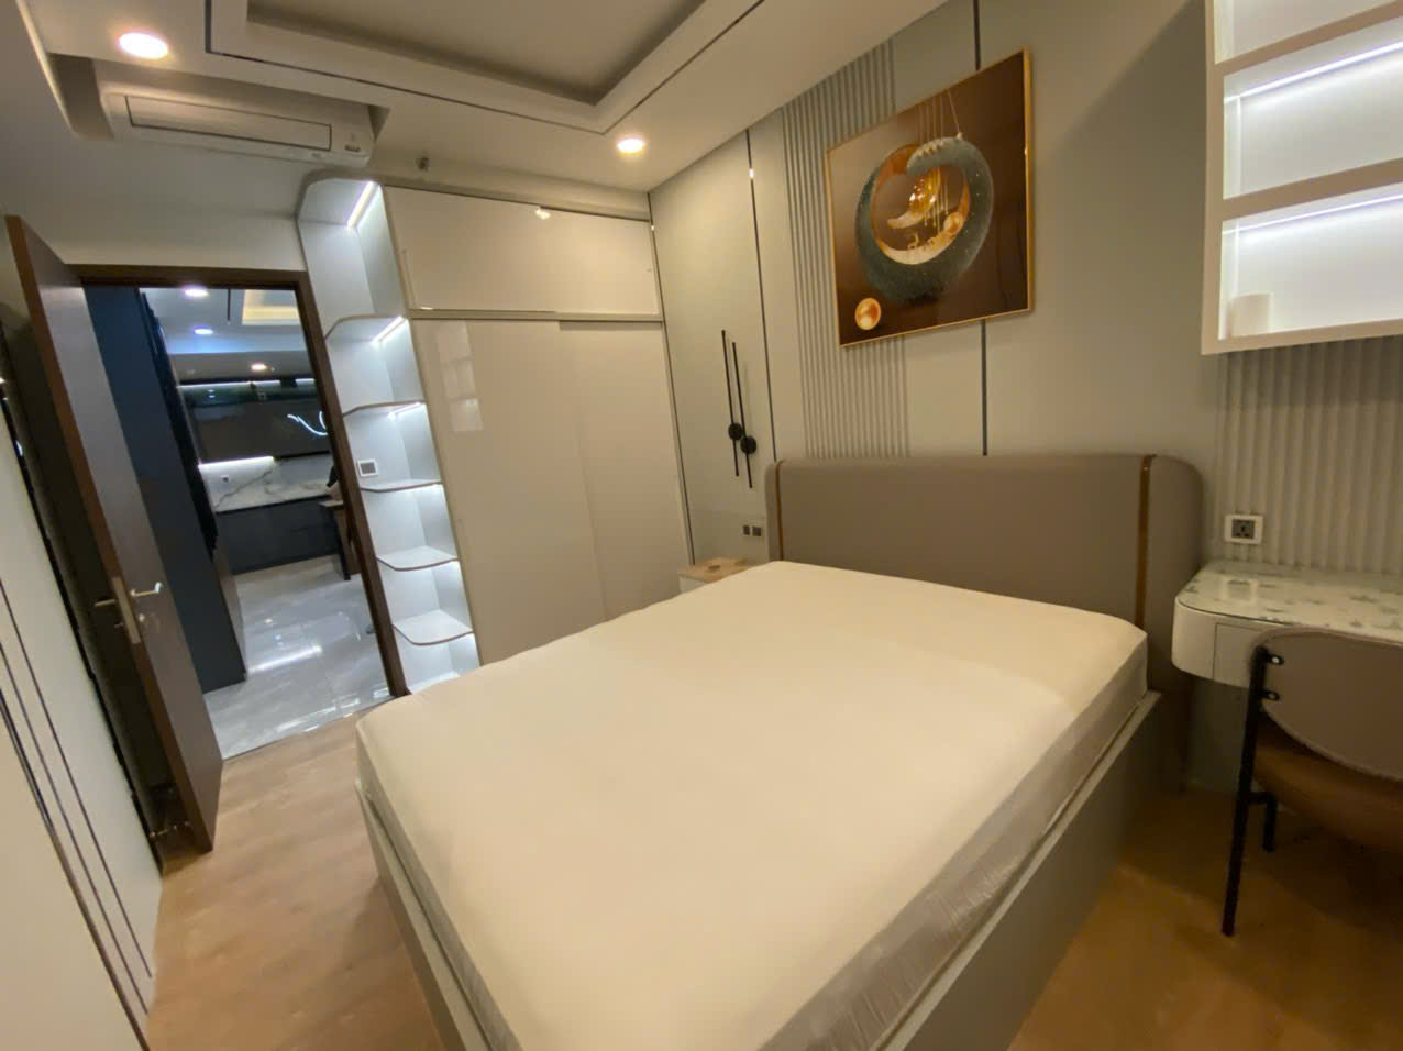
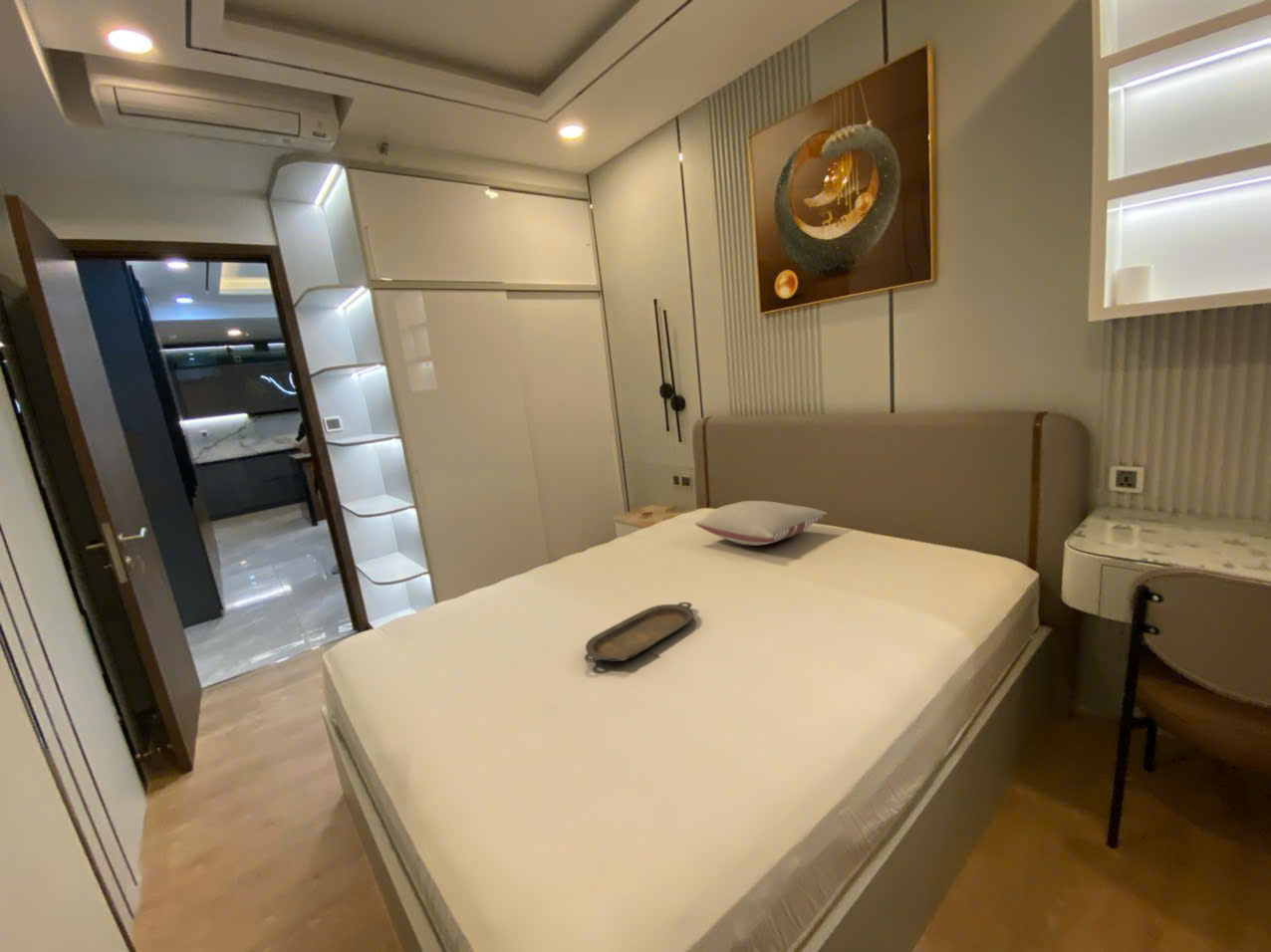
+ serving tray [583,601,695,663]
+ pillow [694,500,829,547]
